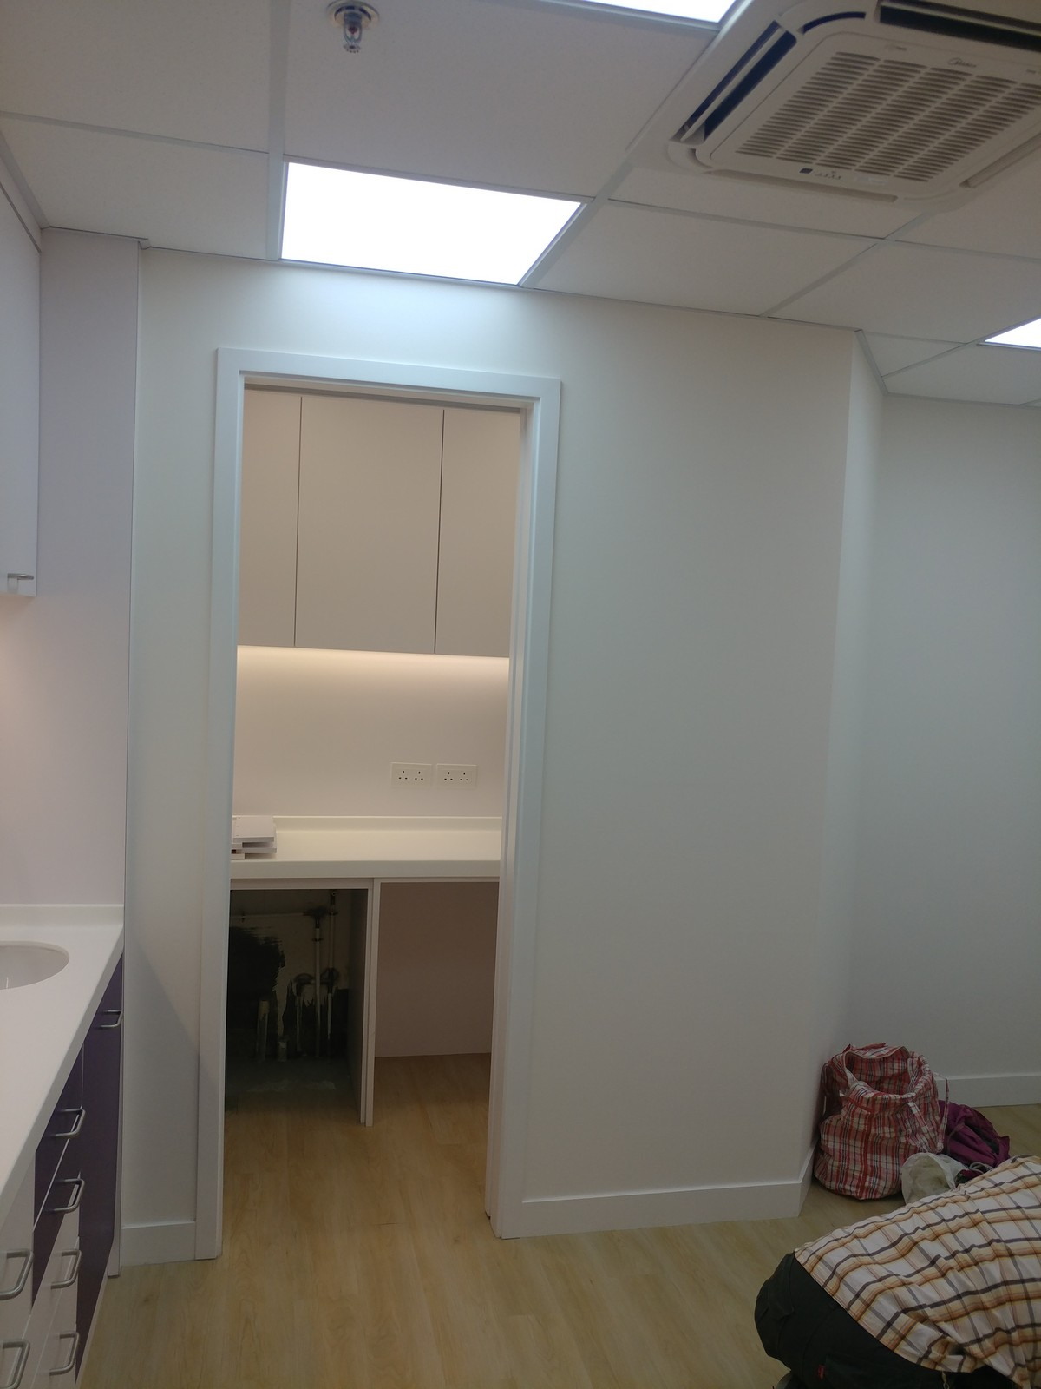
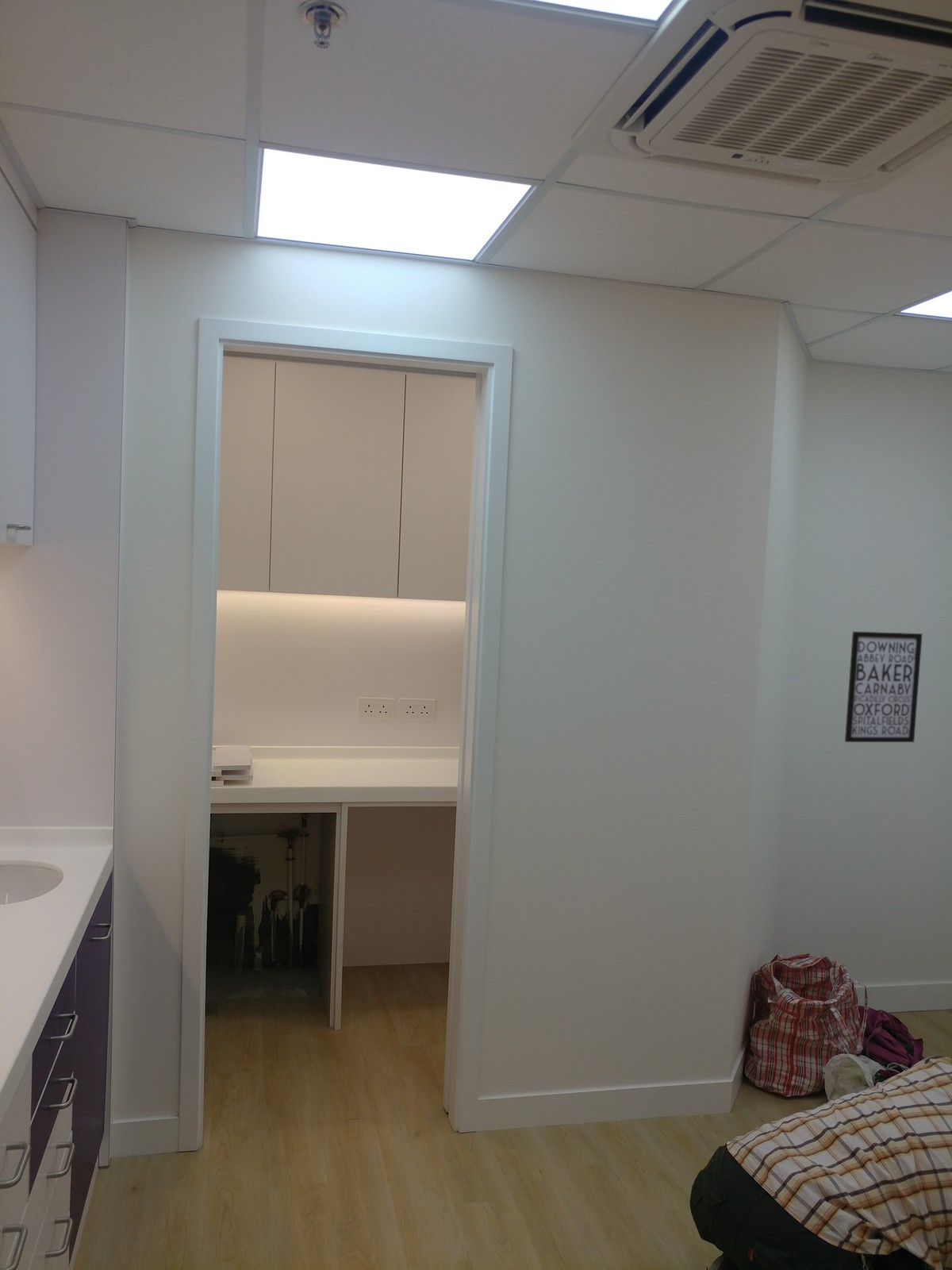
+ wall art [844,630,923,743]
